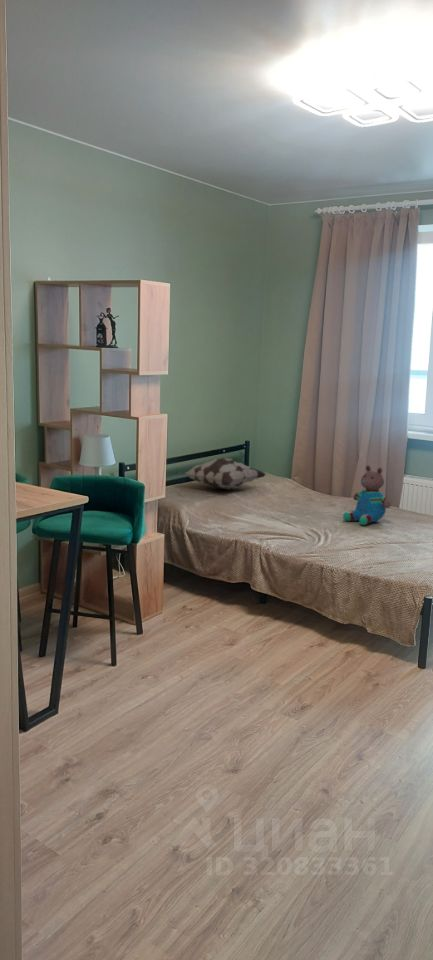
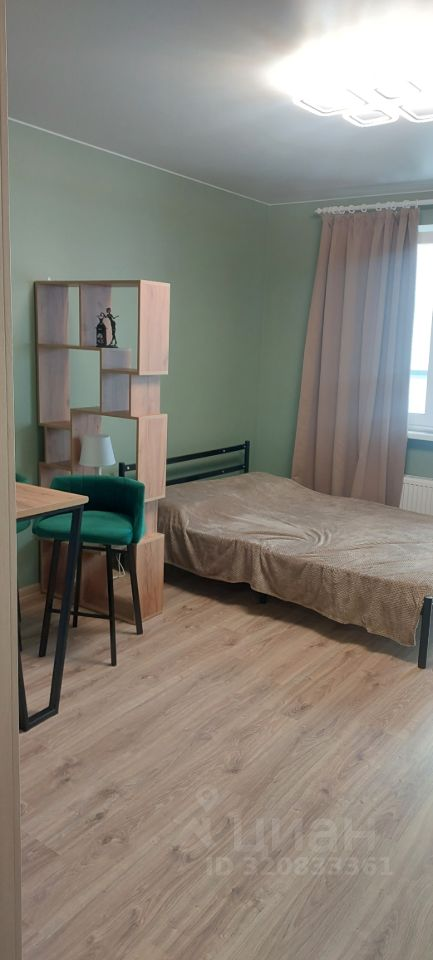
- teddy bear [342,464,392,526]
- decorative pillow [176,457,267,491]
